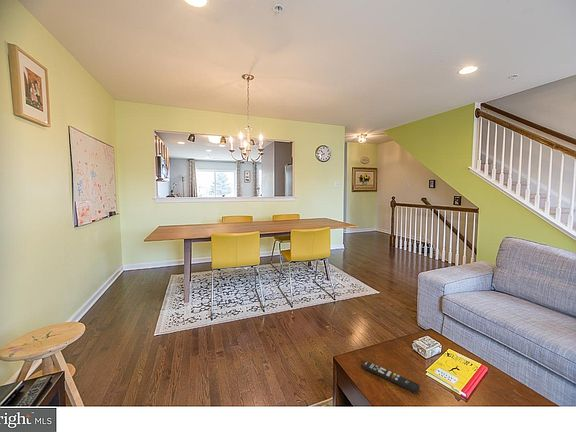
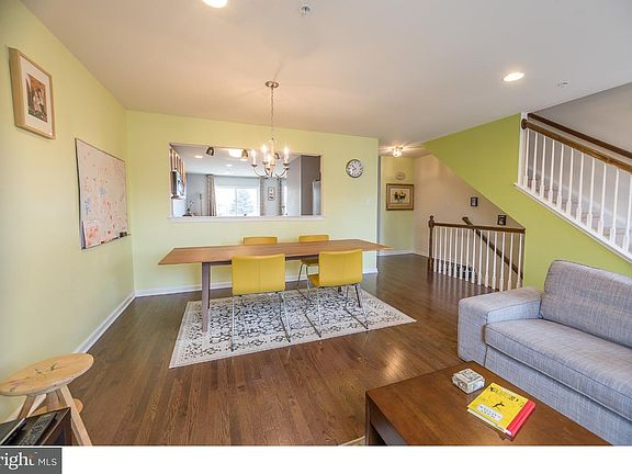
- remote control [360,359,421,395]
